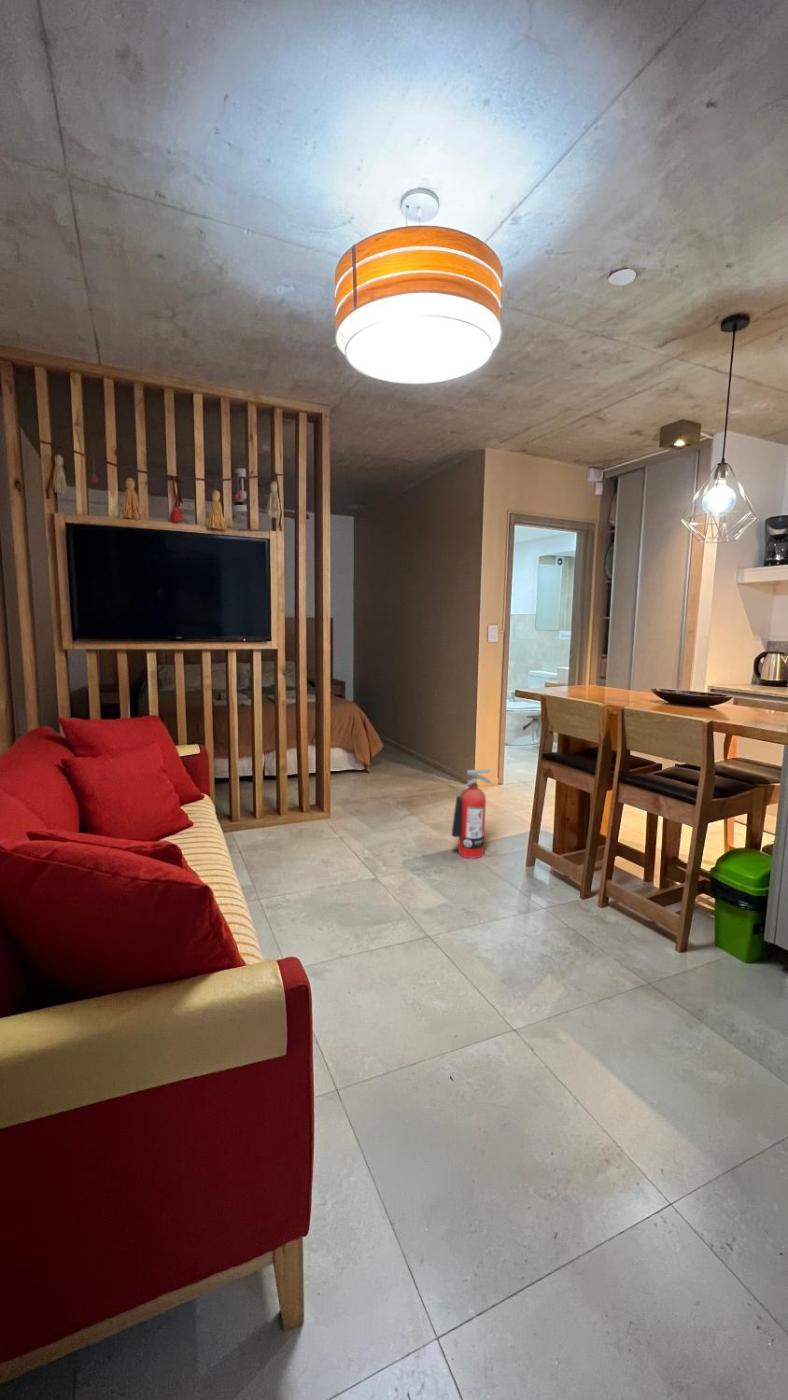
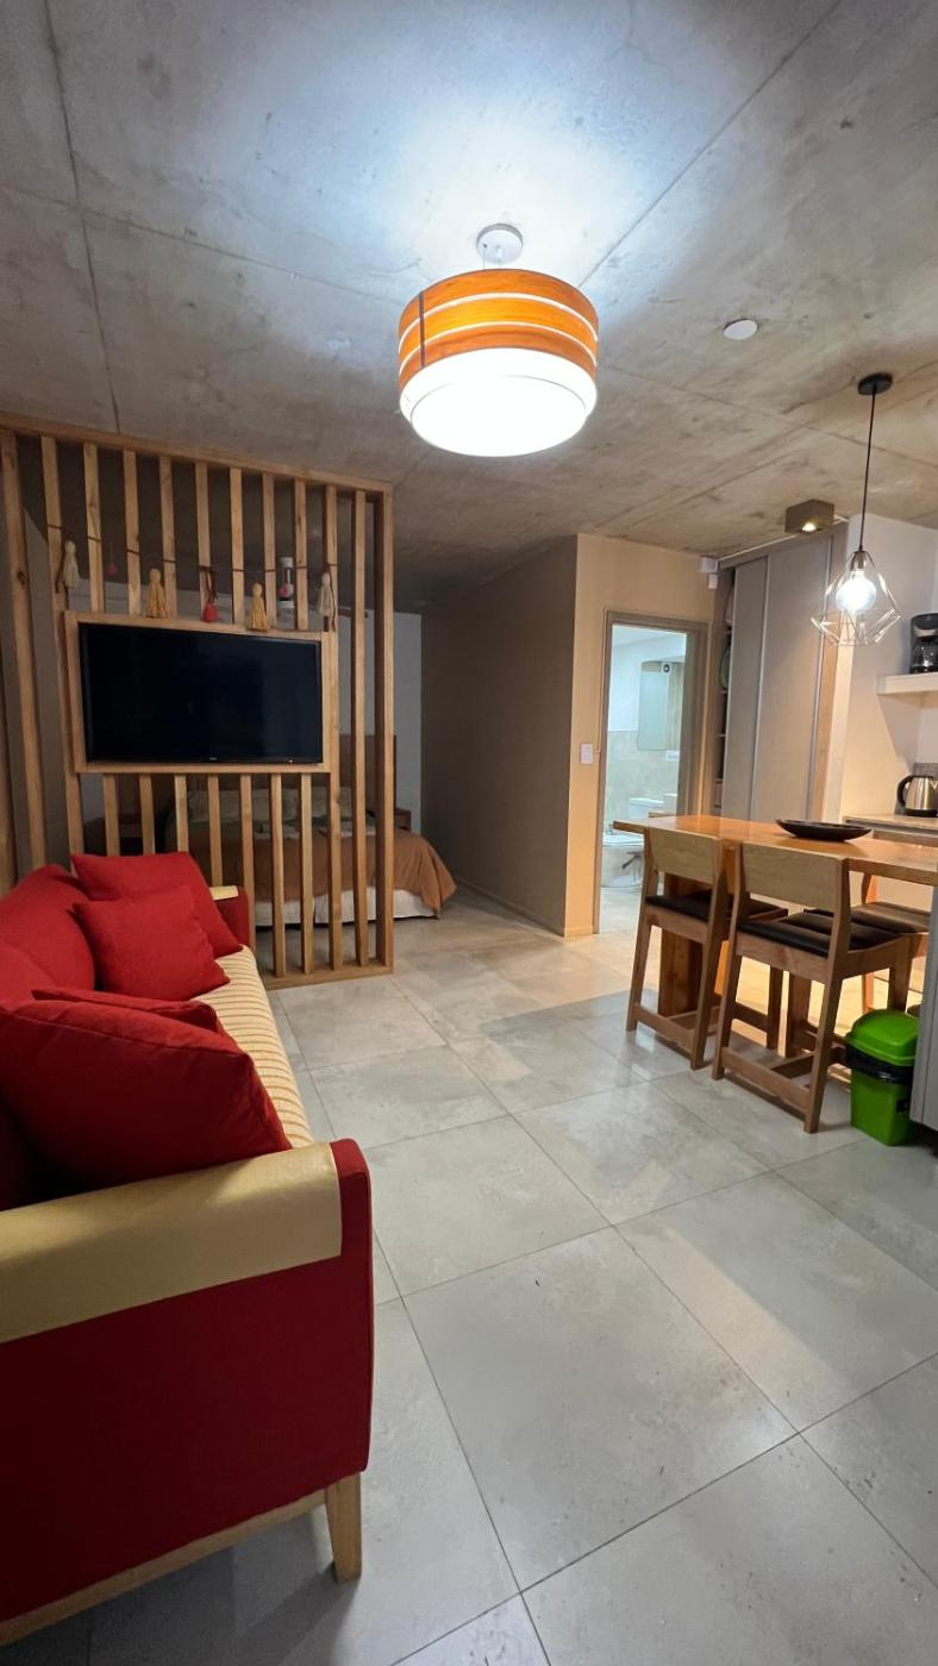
- fire extinguisher [450,768,494,860]
